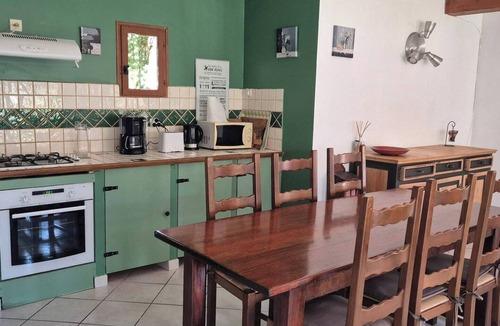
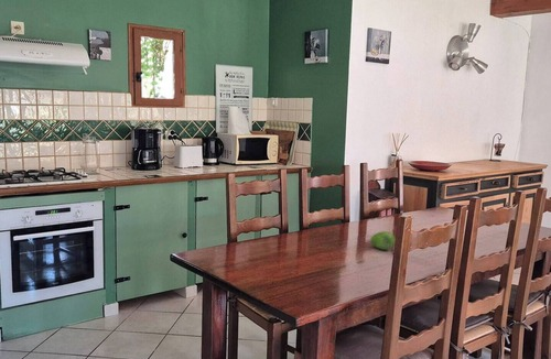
+ fruit [369,230,396,251]
